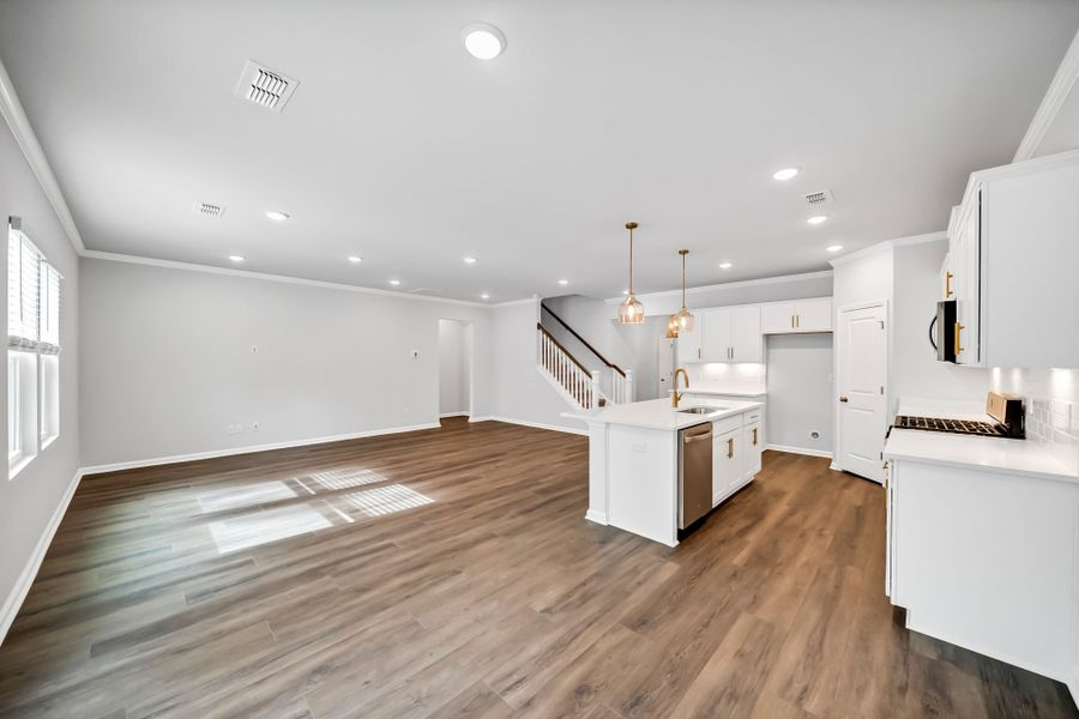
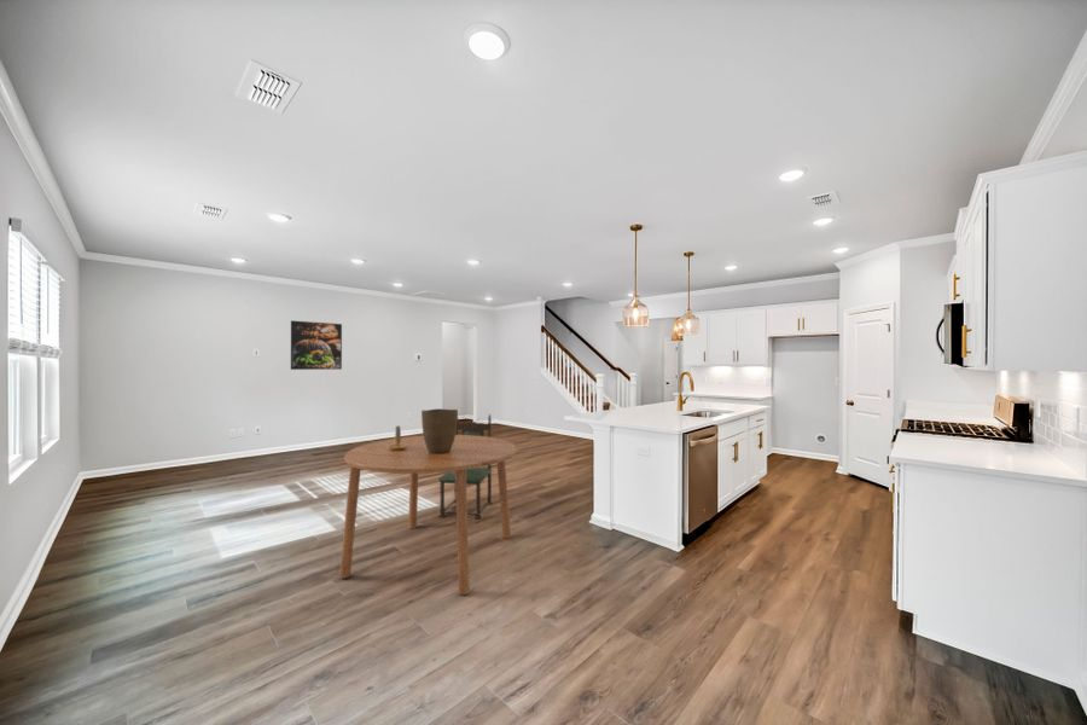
+ dining chair [437,413,493,521]
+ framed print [290,319,343,371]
+ candlestick [388,424,409,451]
+ vase [420,407,459,453]
+ dining table [338,434,517,596]
